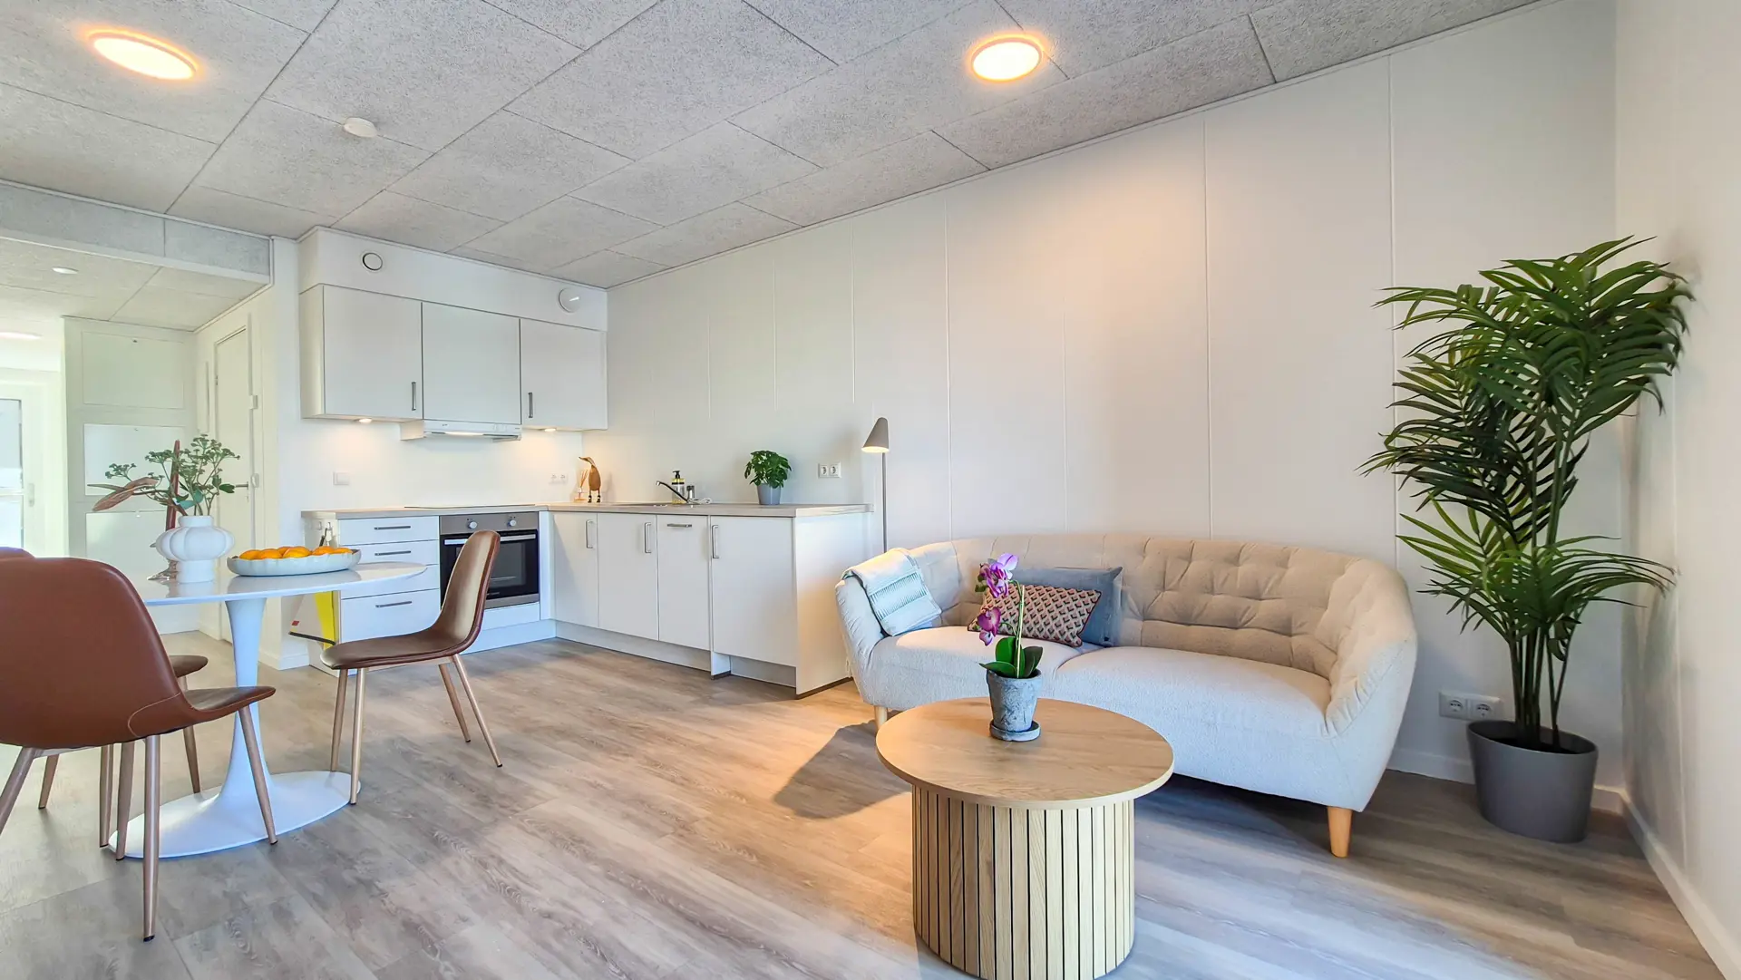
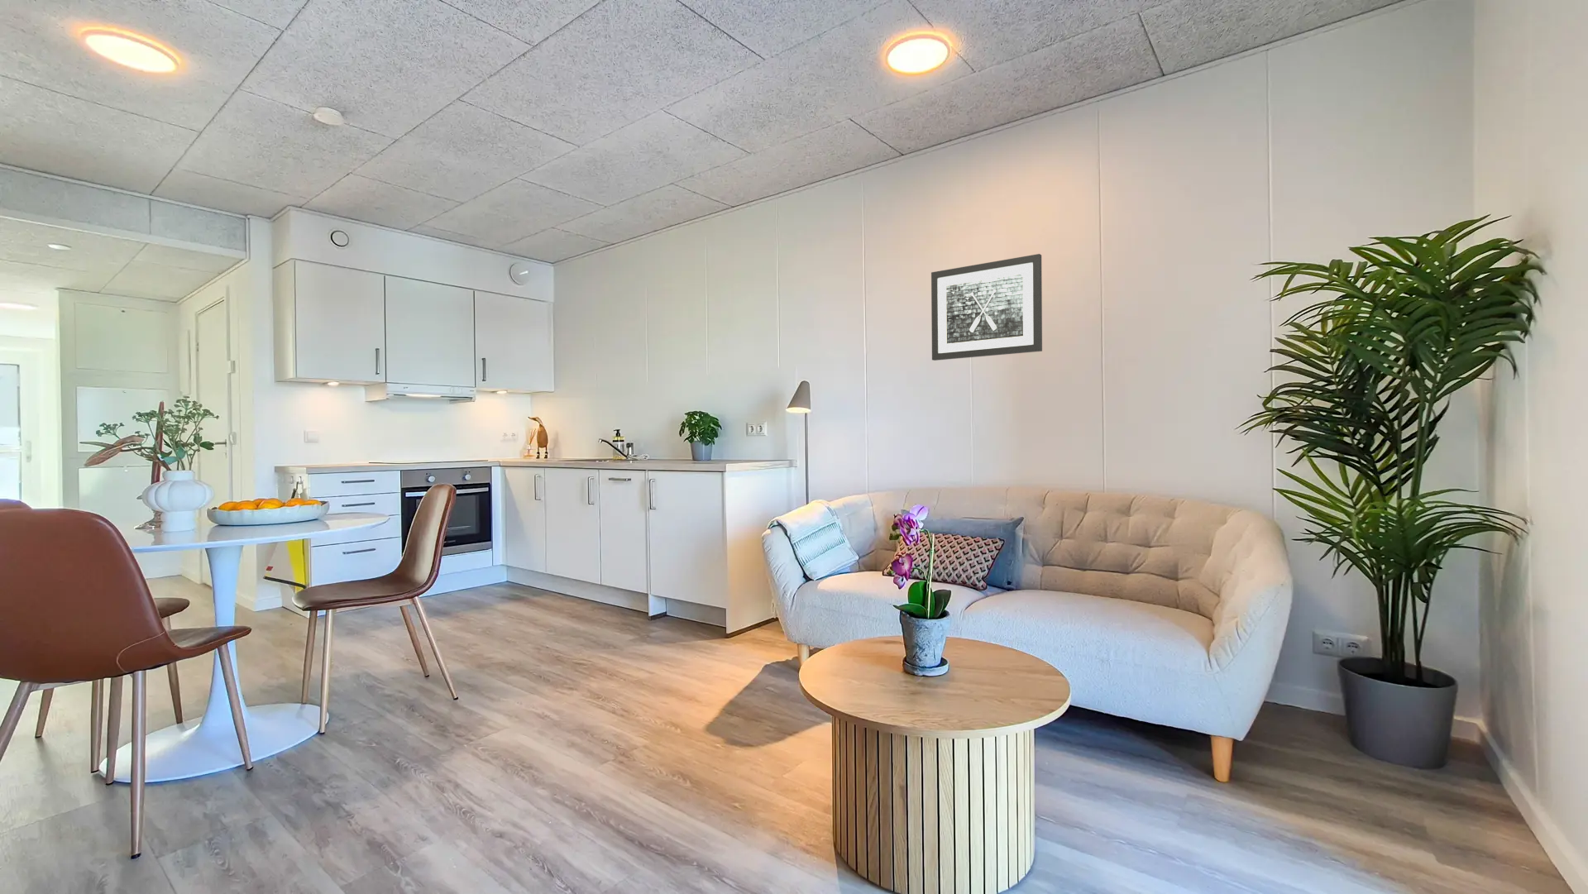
+ wall art [930,253,1043,361]
